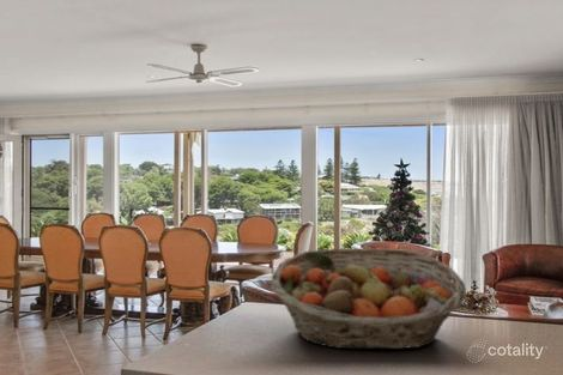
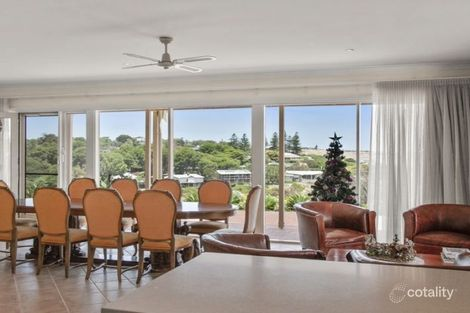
- fruit basket [270,247,467,350]
